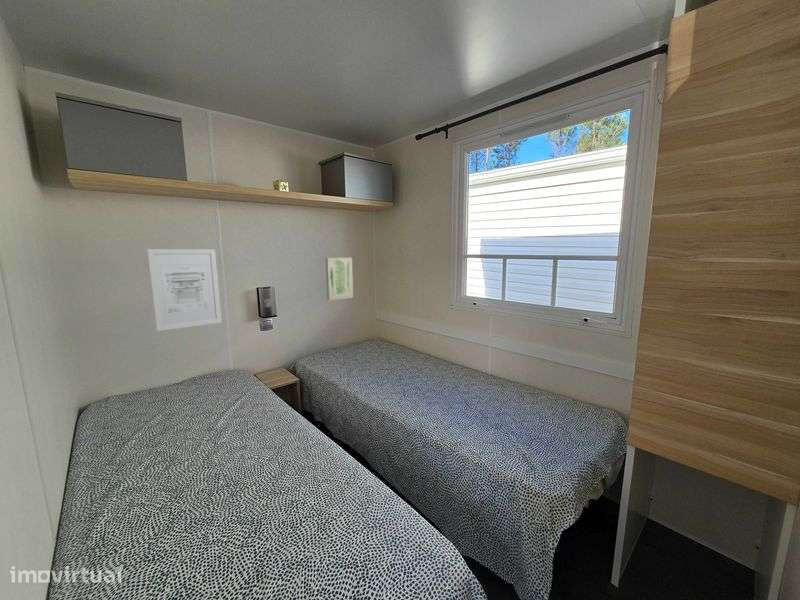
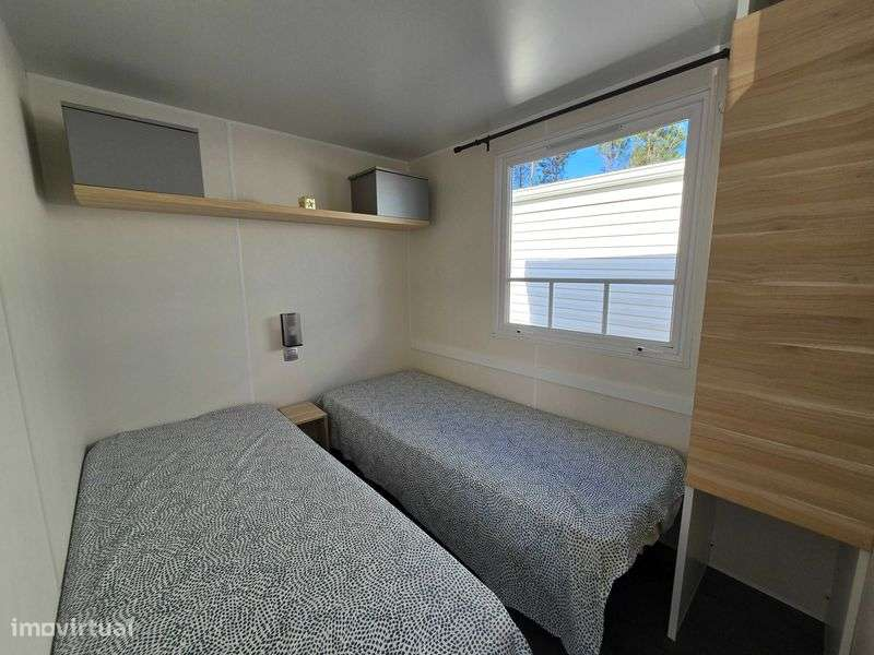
- wall art [146,248,223,332]
- wall art [325,257,354,301]
